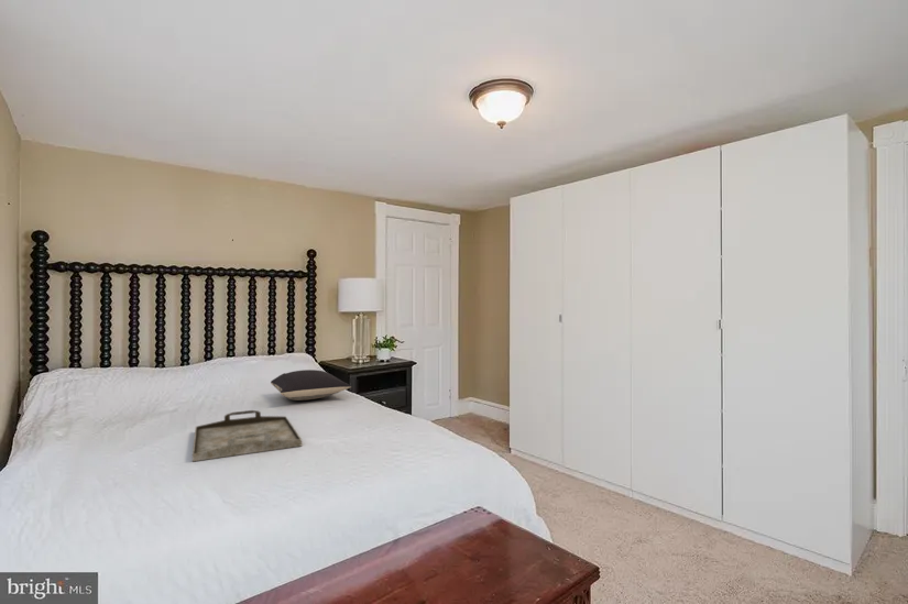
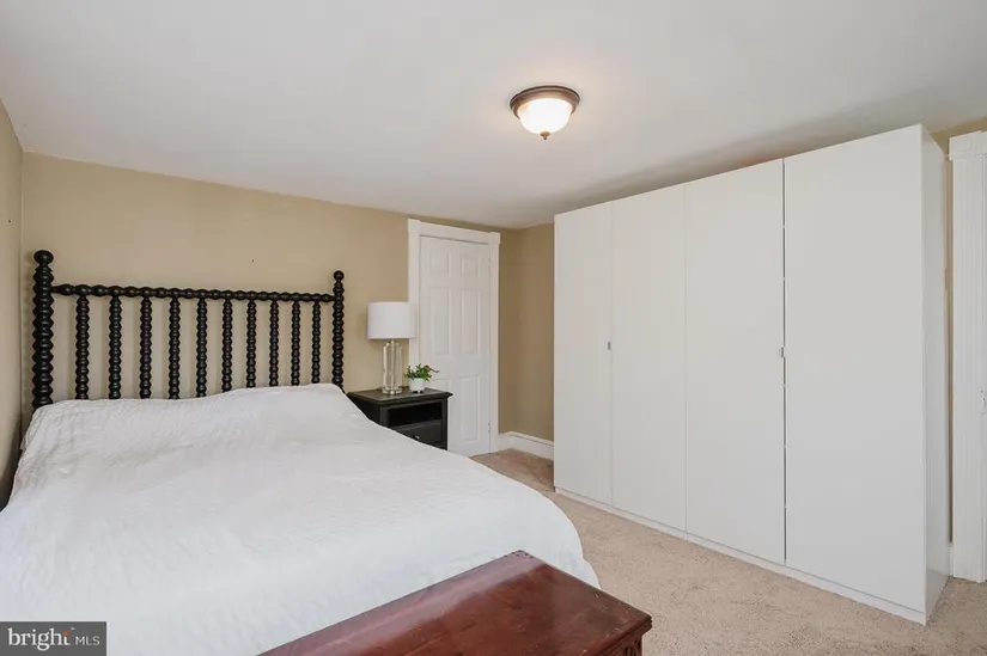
- serving tray [192,409,303,462]
- pillow [270,369,352,402]
